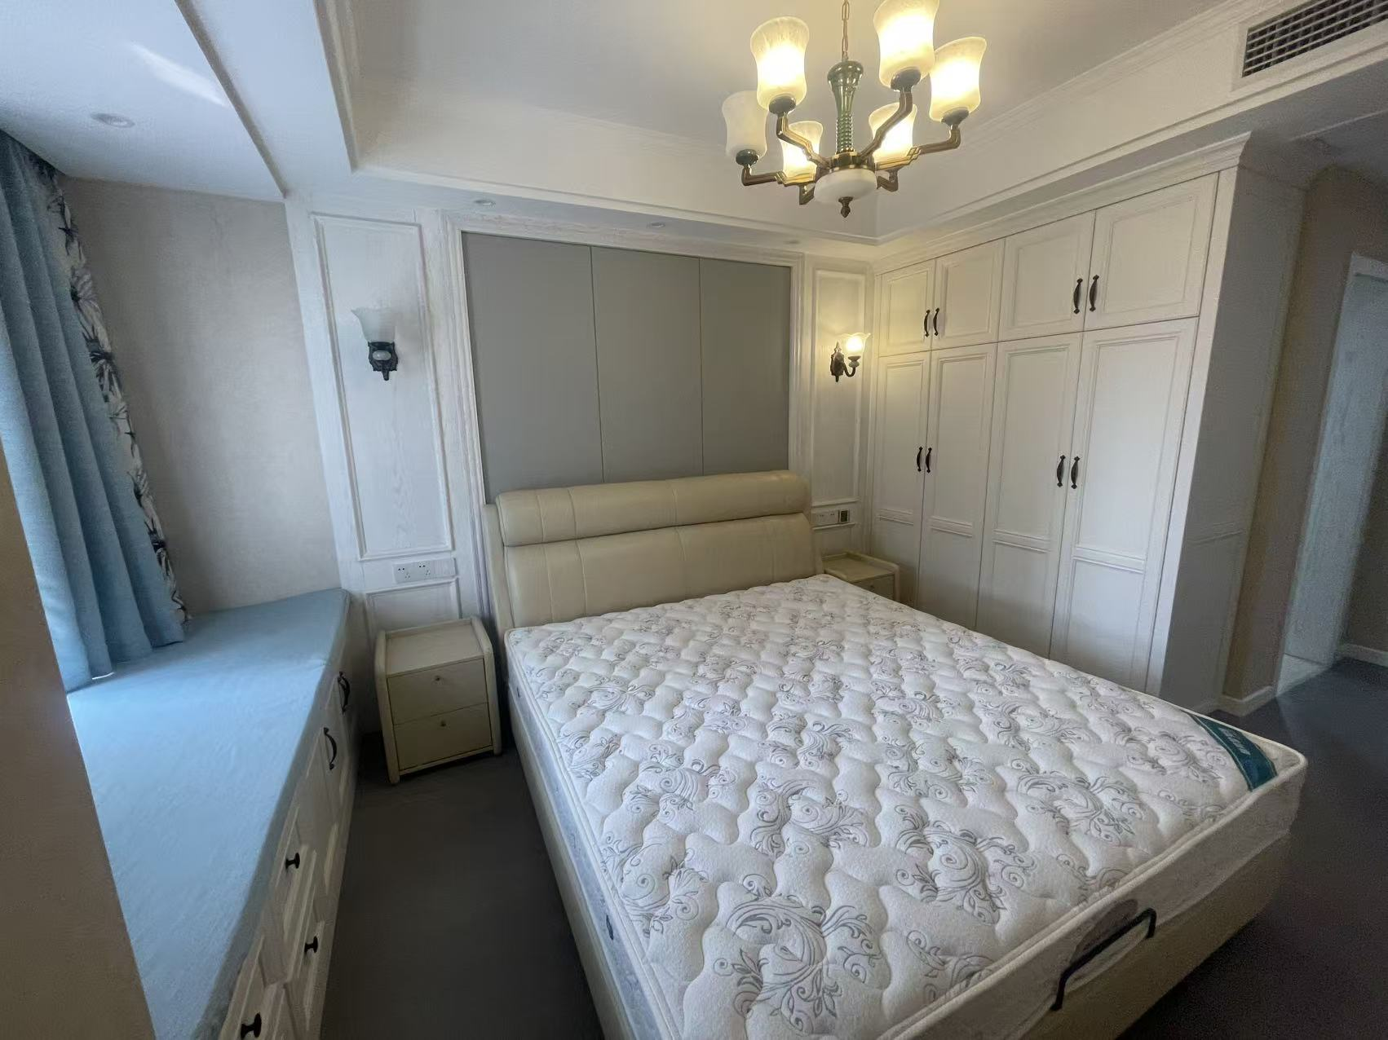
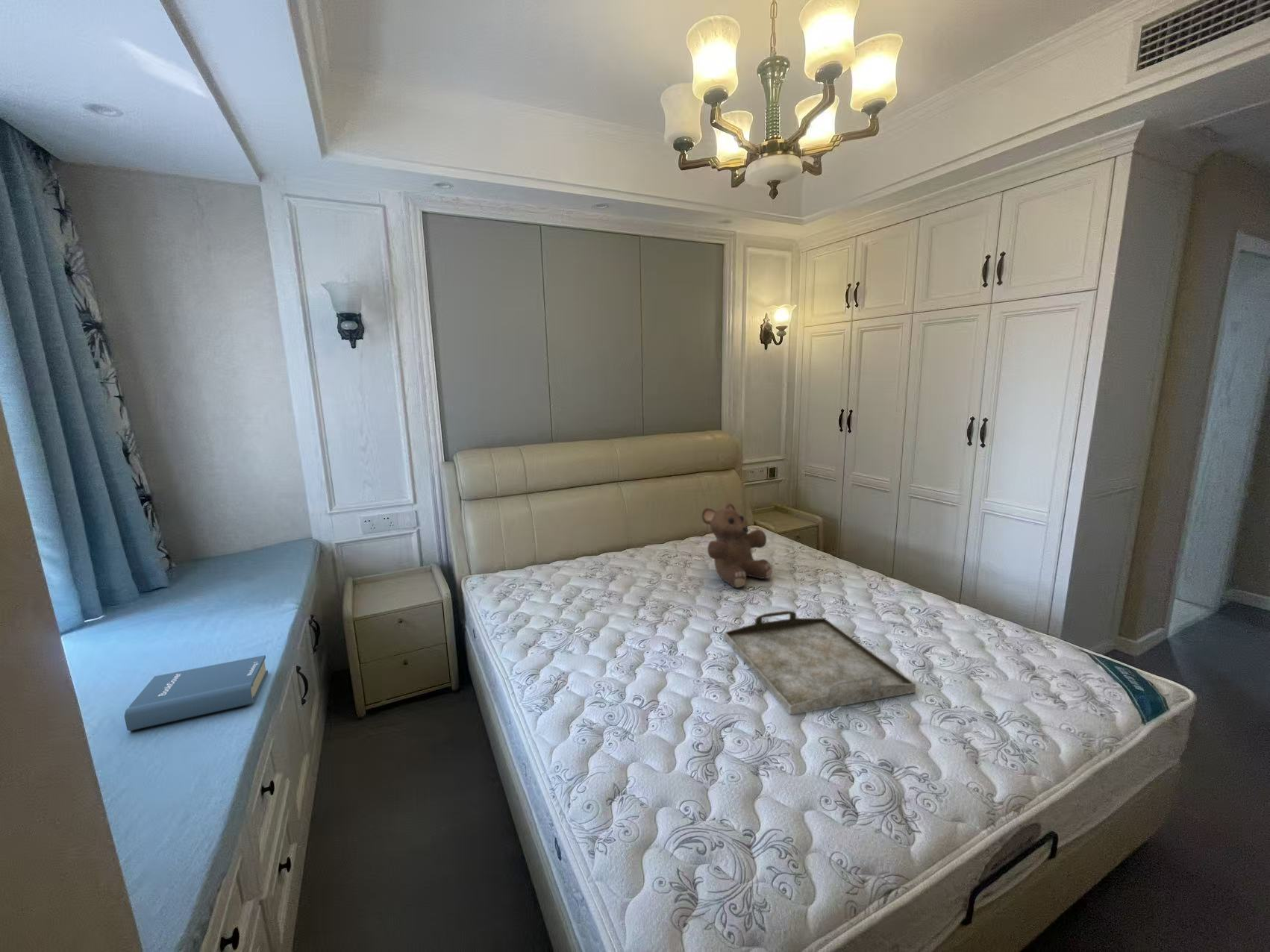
+ serving tray [723,610,917,715]
+ hardback book [124,654,269,732]
+ teddy bear [701,503,773,589]
